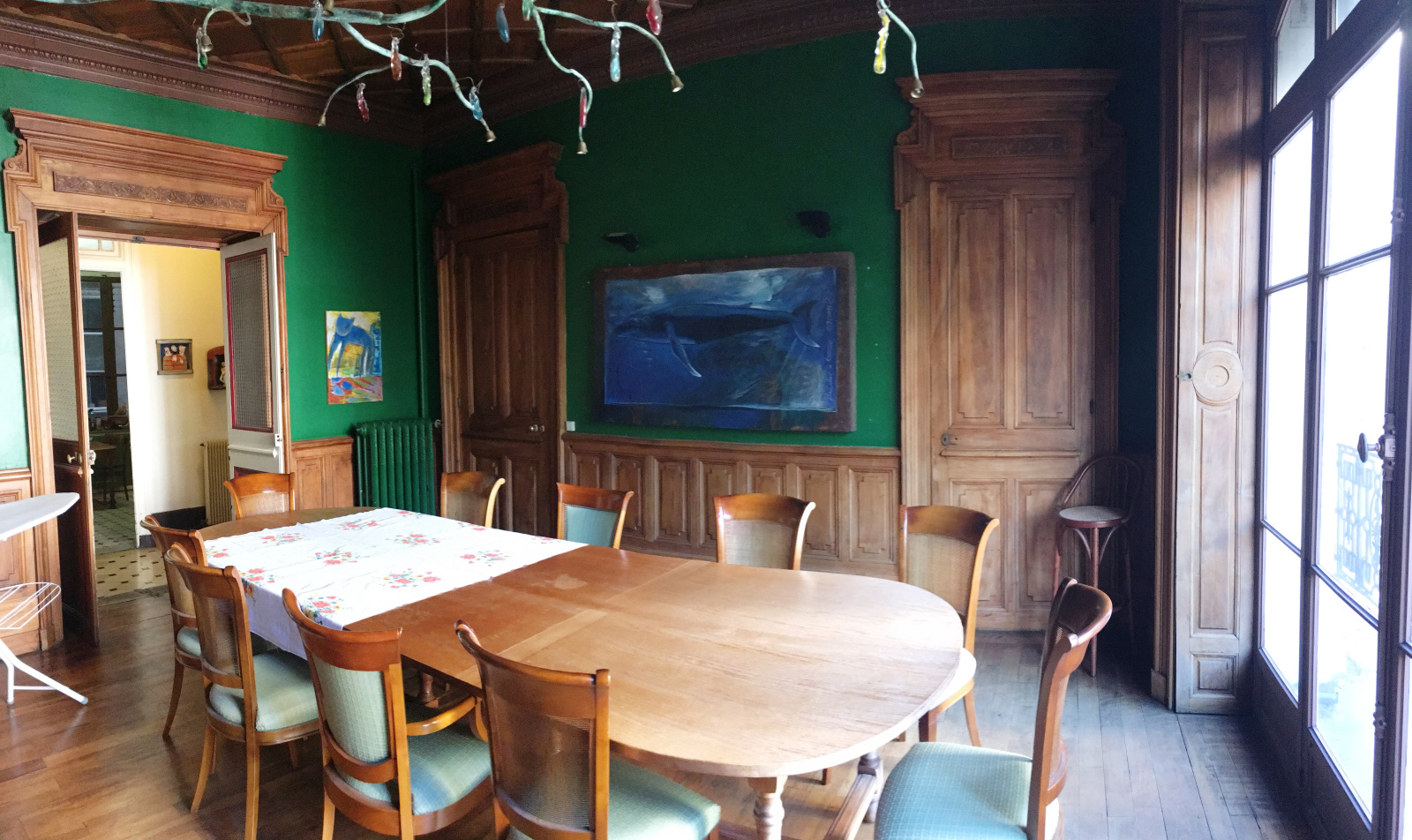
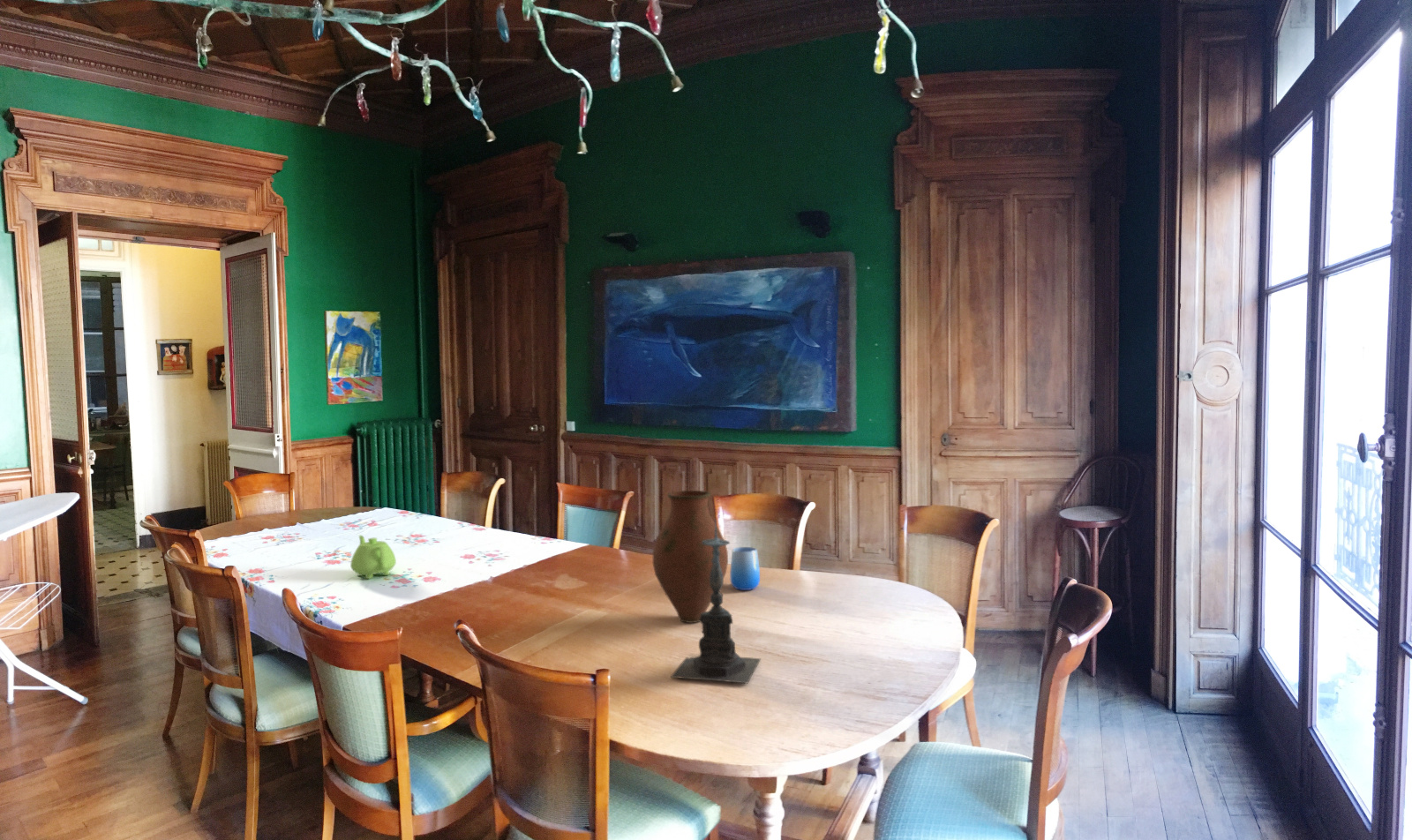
+ teakettle [349,535,397,580]
+ cup [729,546,761,591]
+ vase [652,490,729,624]
+ candle holder [670,518,762,685]
